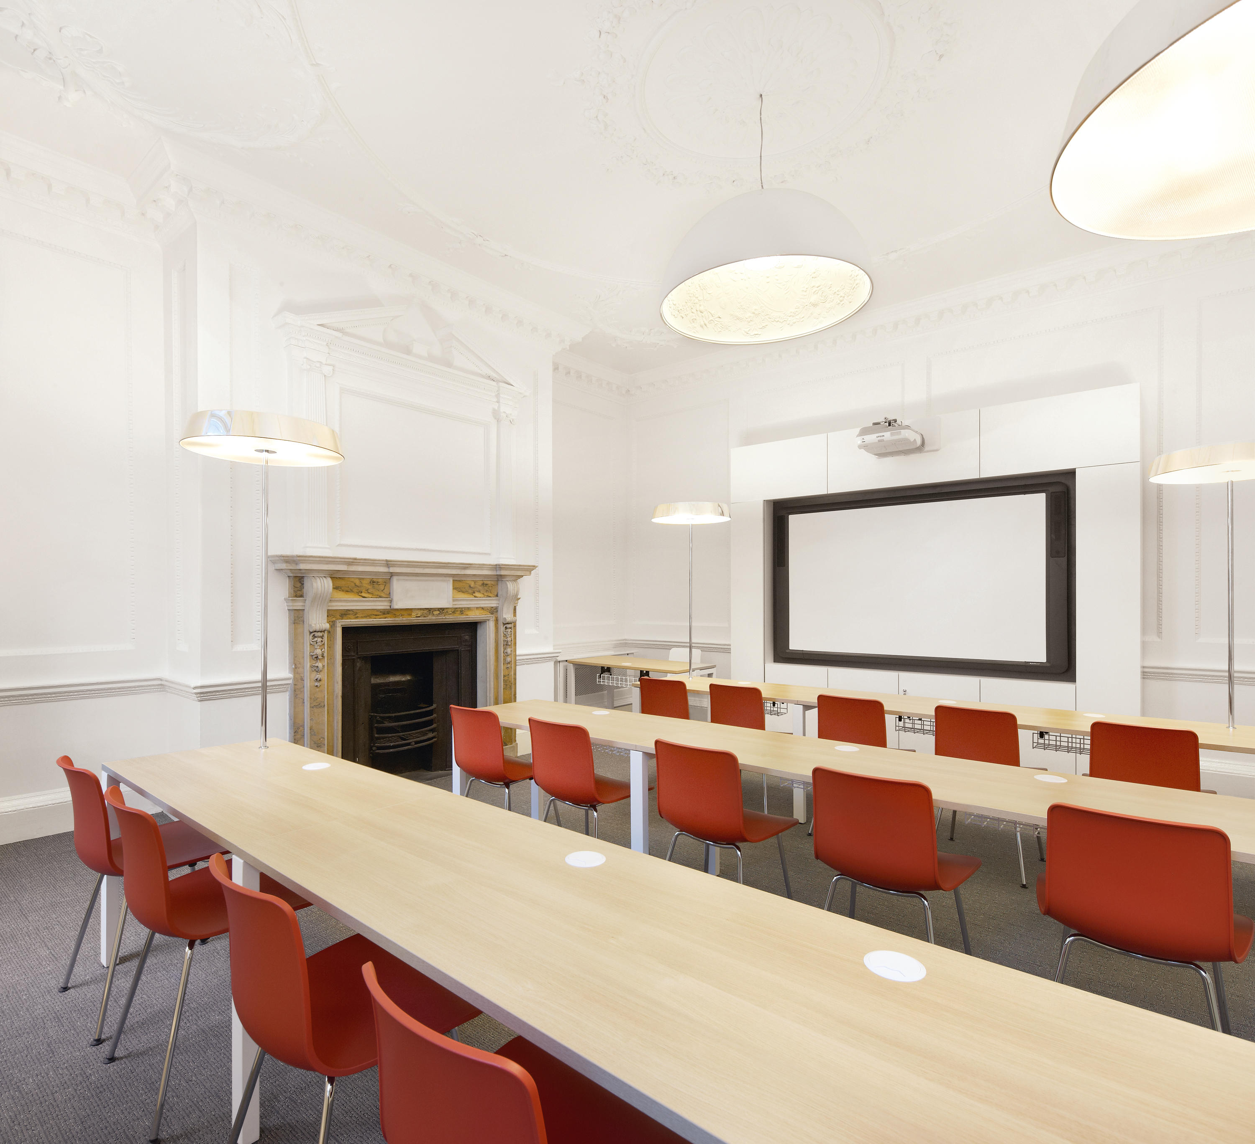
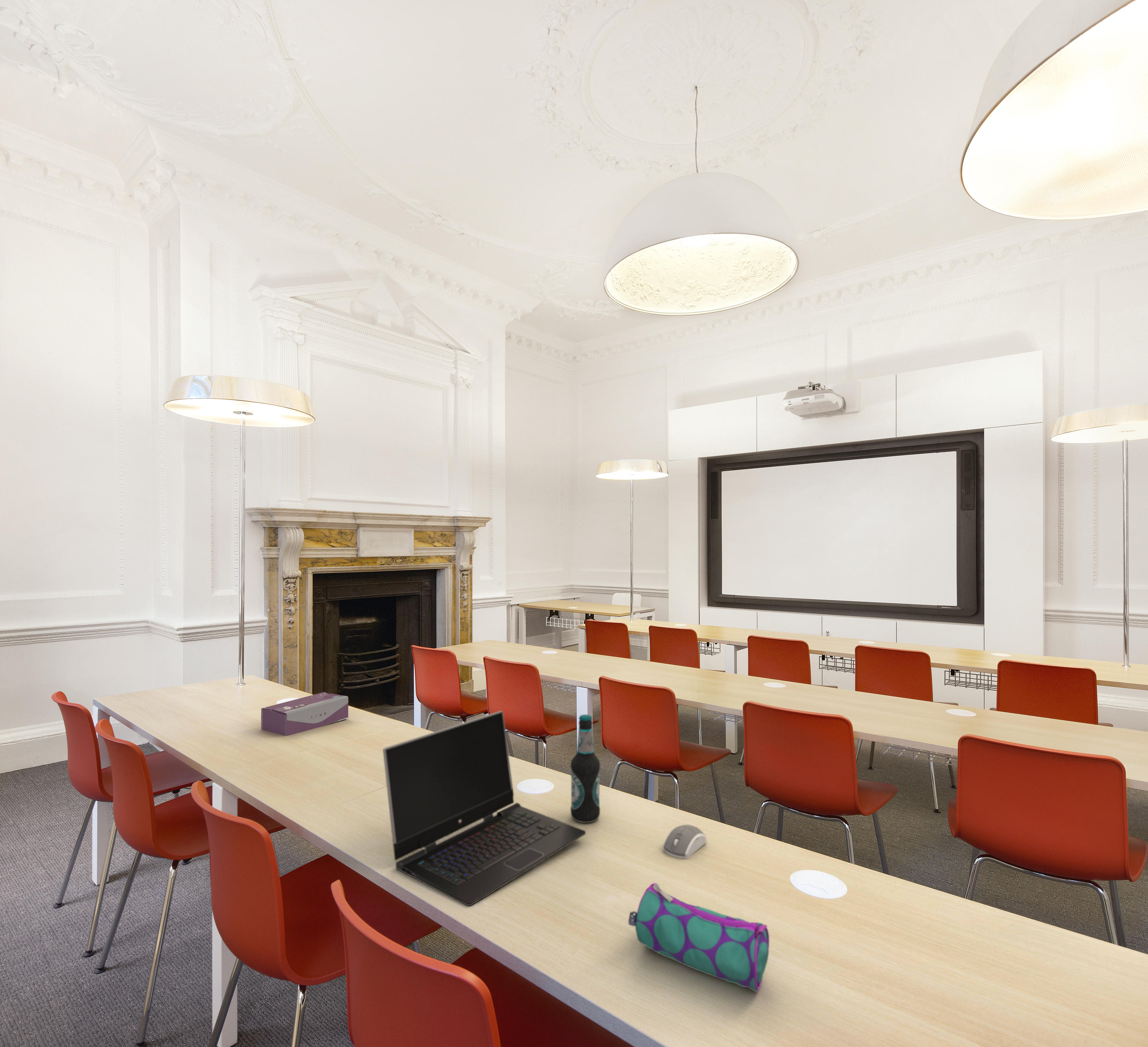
+ tissue box [261,692,349,736]
+ pencil case [628,882,770,992]
+ computer mouse [662,824,707,859]
+ bottle [570,714,601,823]
+ laptop computer [382,711,586,906]
